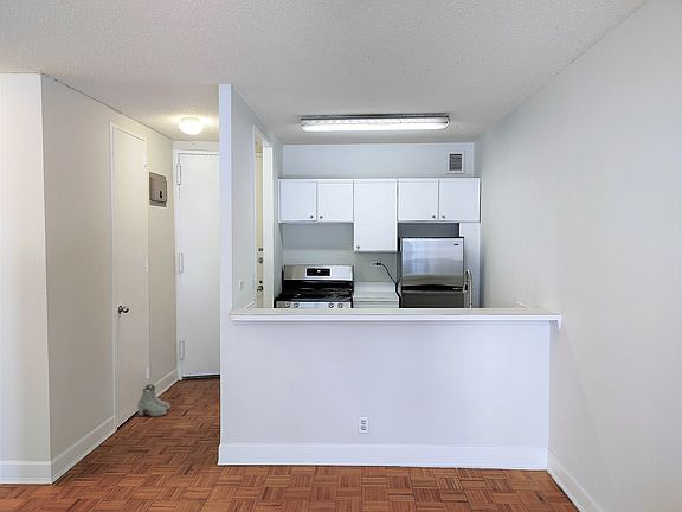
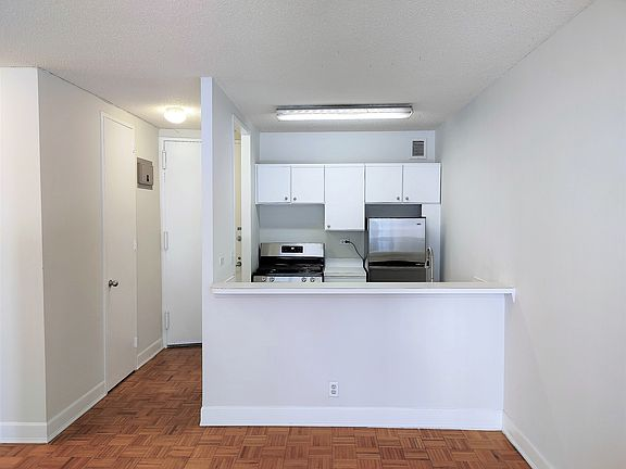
- boots [136,384,170,417]
